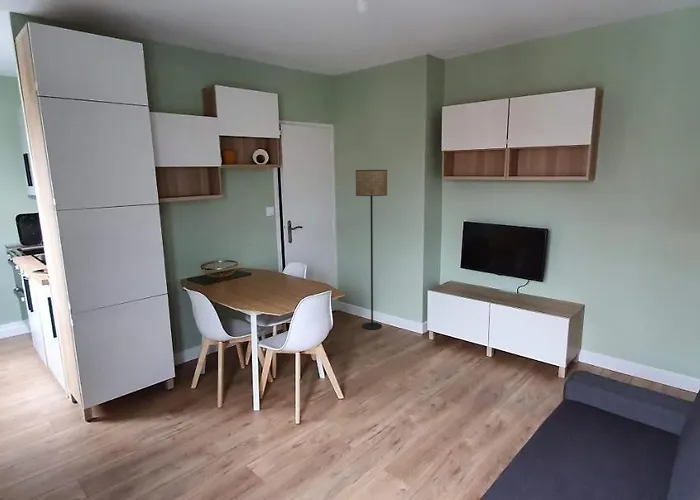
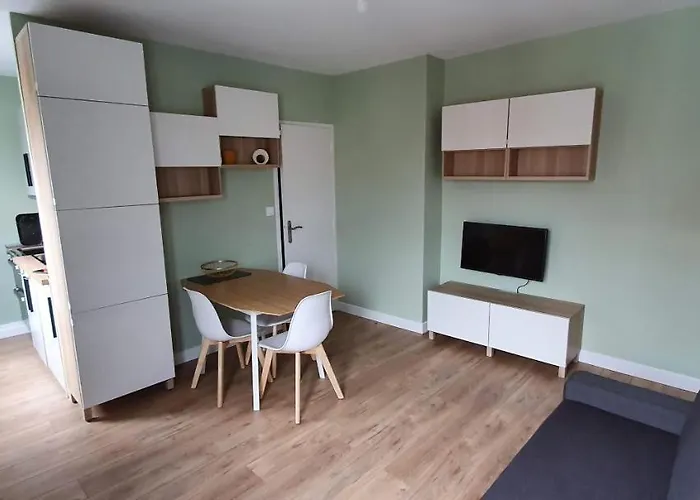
- floor lamp [355,169,388,331]
